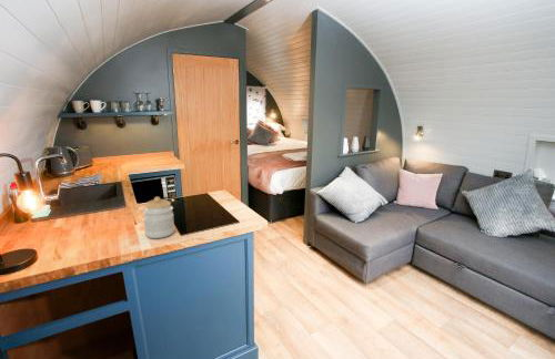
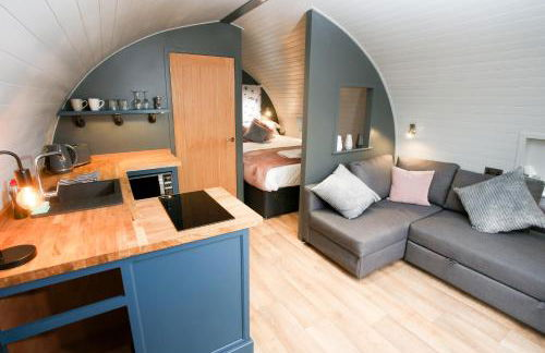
- jar [141,196,175,239]
